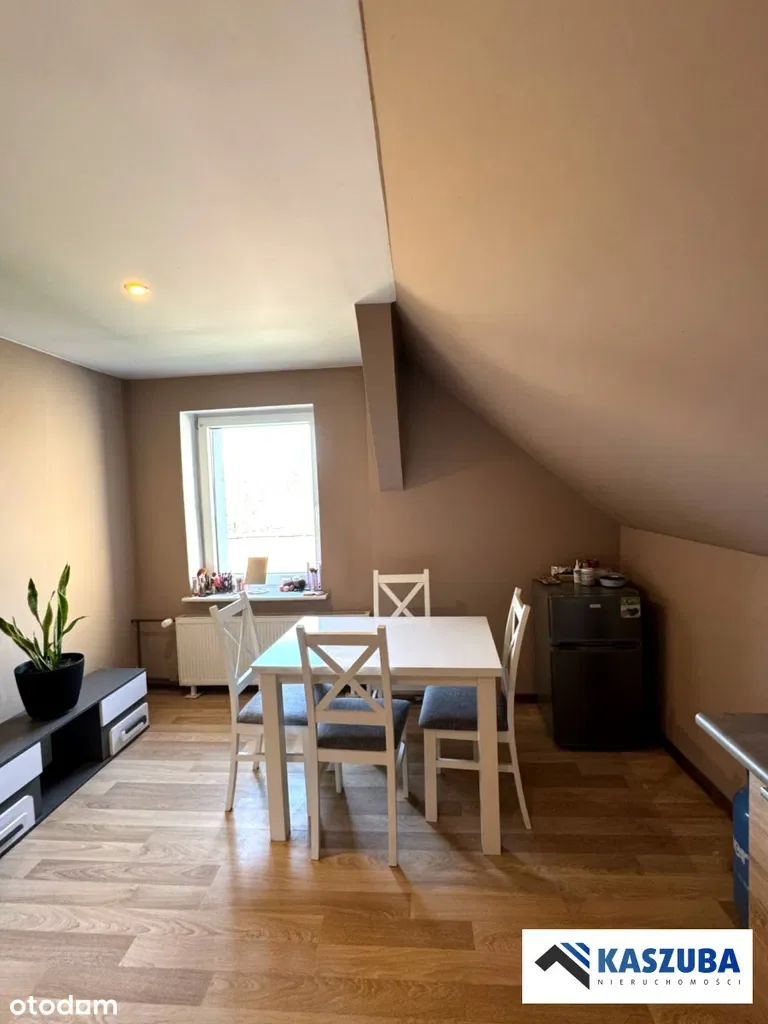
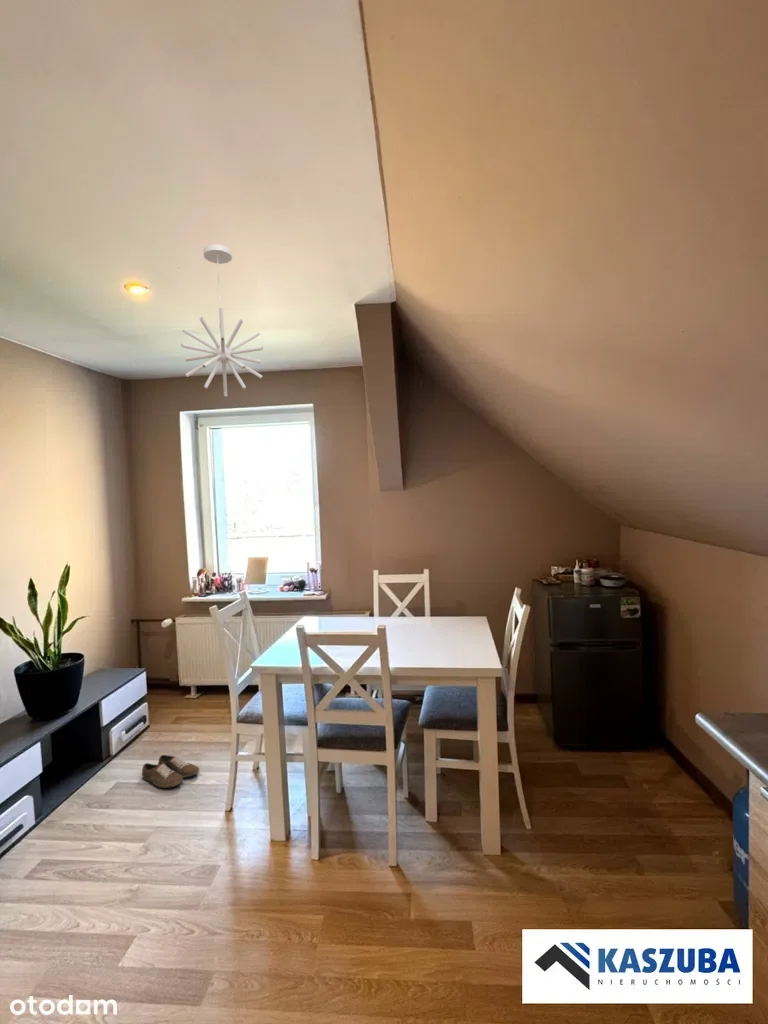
+ shoe [141,754,200,789]
+ pendant light [180,243,264,397]
